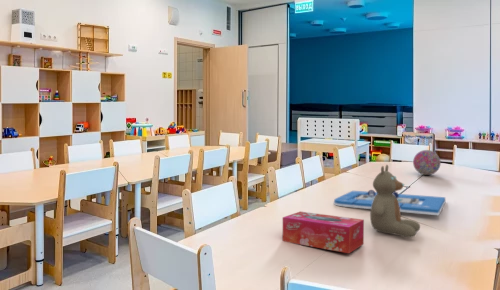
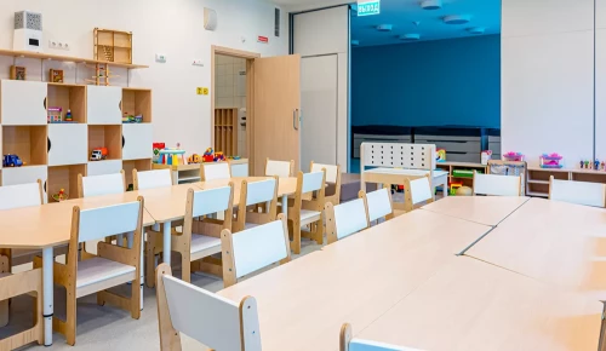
- teddy bear [369,164,421,239]
- decorative ball [412,149,442,176]
- architectural model [333,189,447,216]
- tissue box [282,211,365,254]
